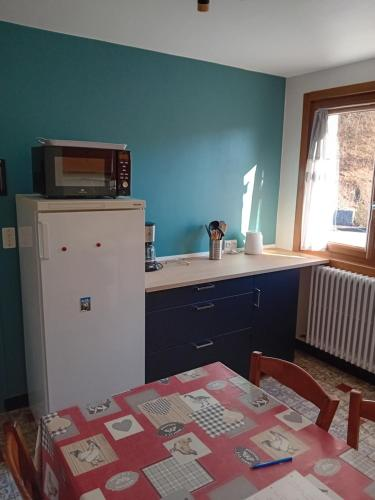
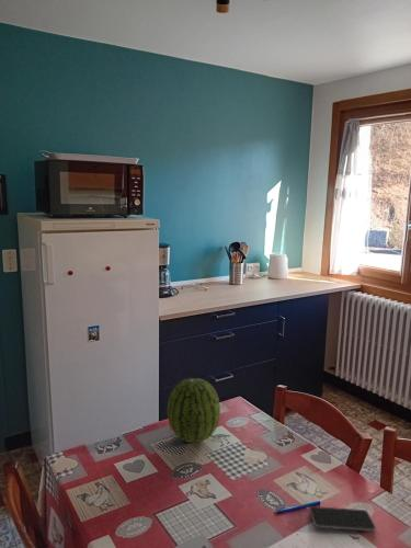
+ fruit [167,377,221,444]
+ smartphone [308,505,377,533]
